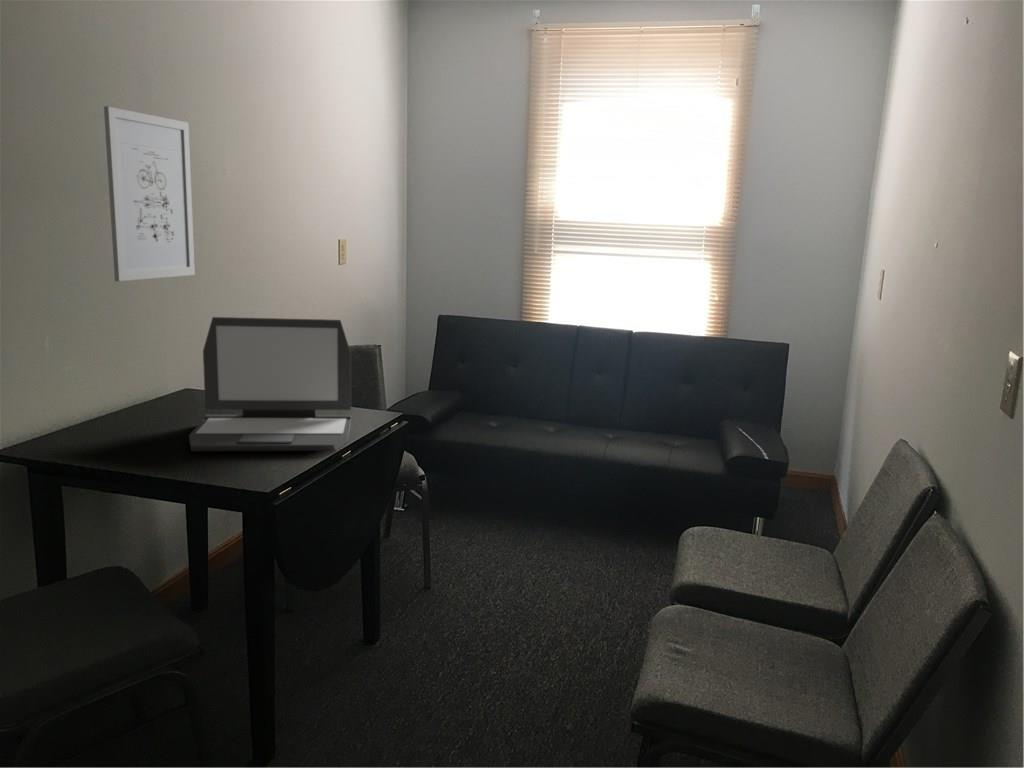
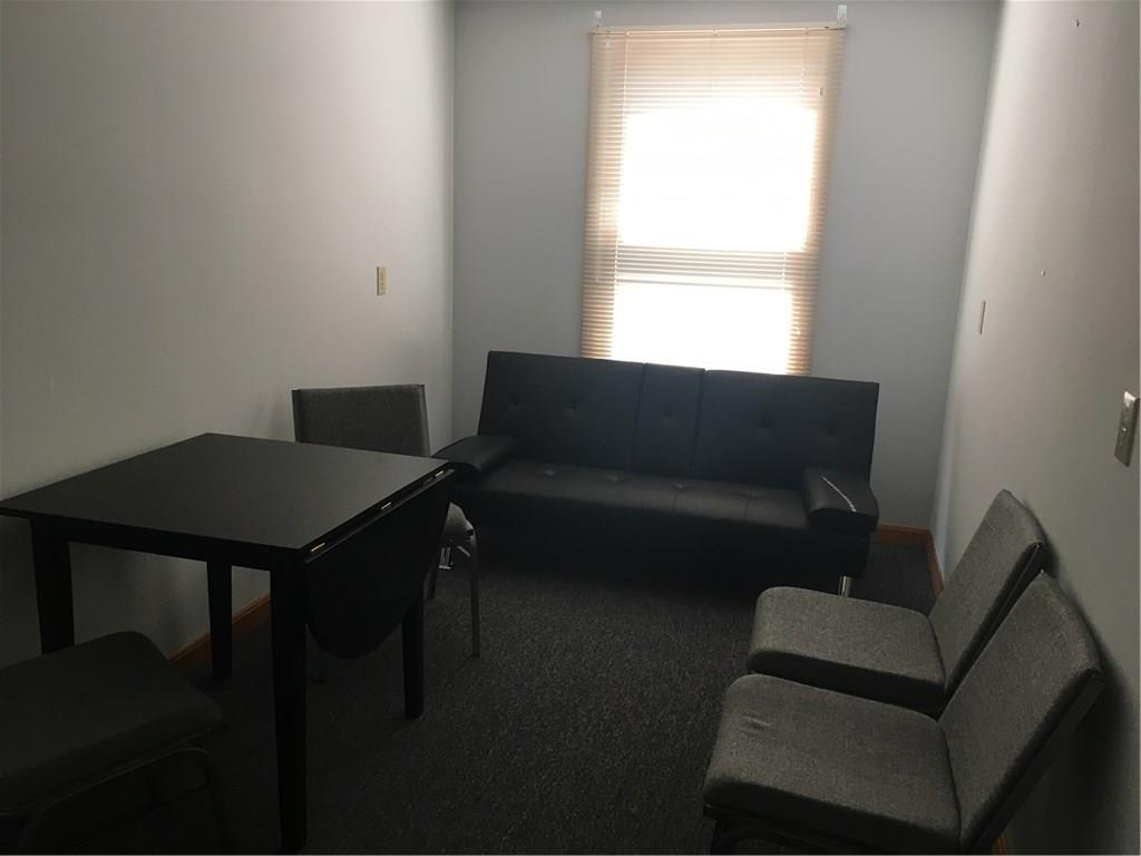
- wall art [103,105,196,282]
- laptop [188,316,352,452]
